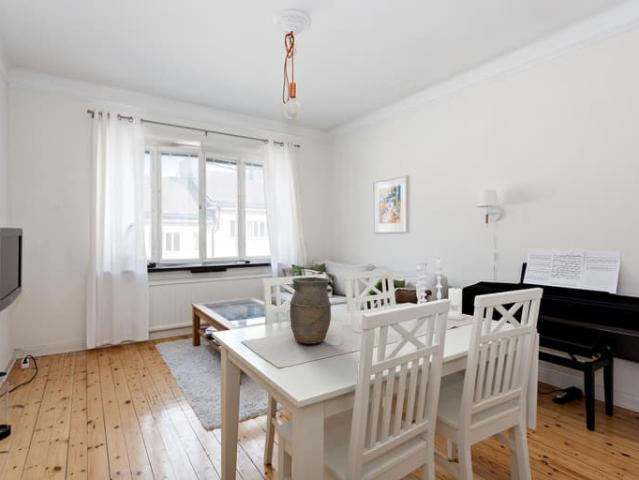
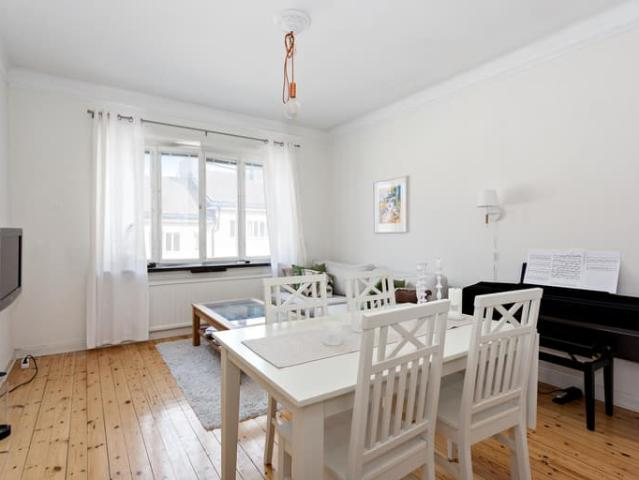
- vase [289,276,332,345]
